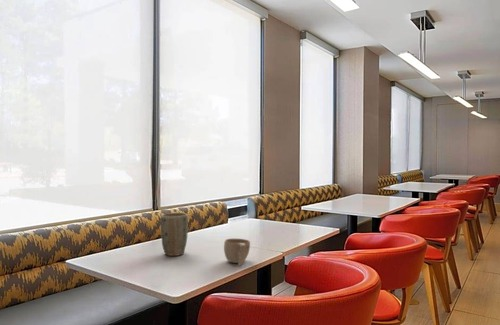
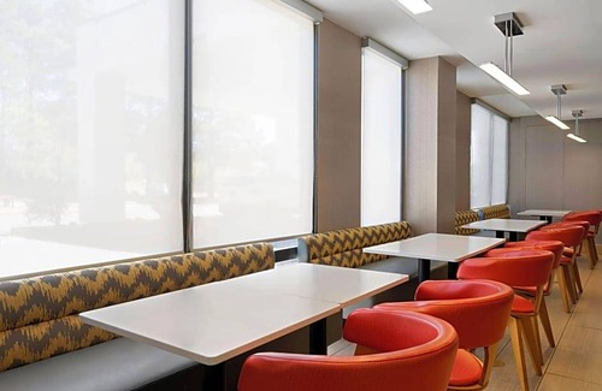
- cup [223,238,251,267]
- plant pot [160,212,189,257]
